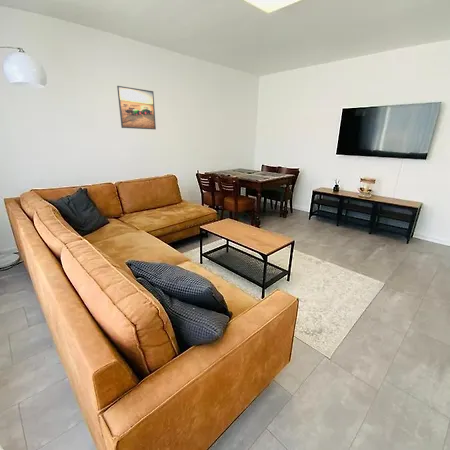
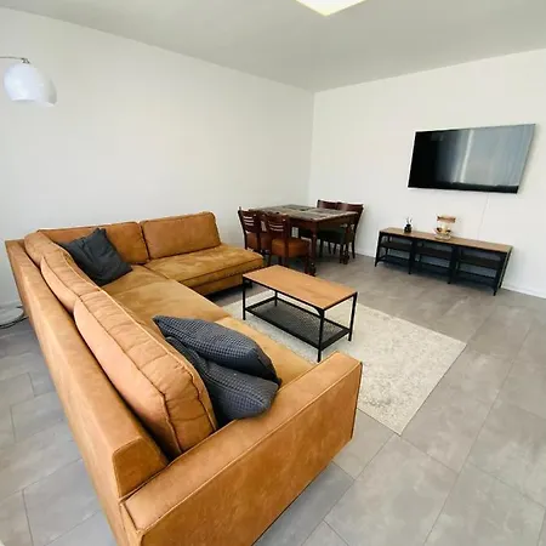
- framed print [116,85,157,130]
